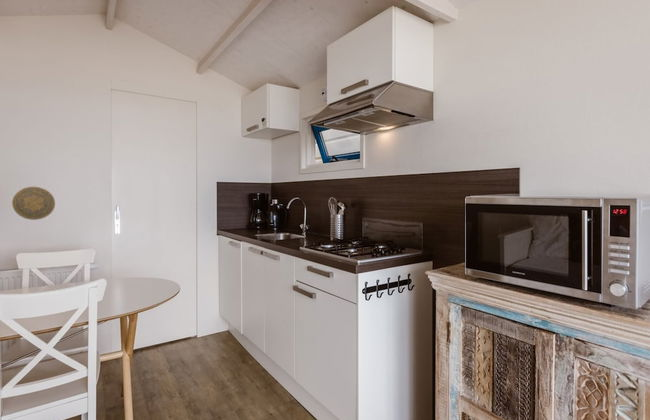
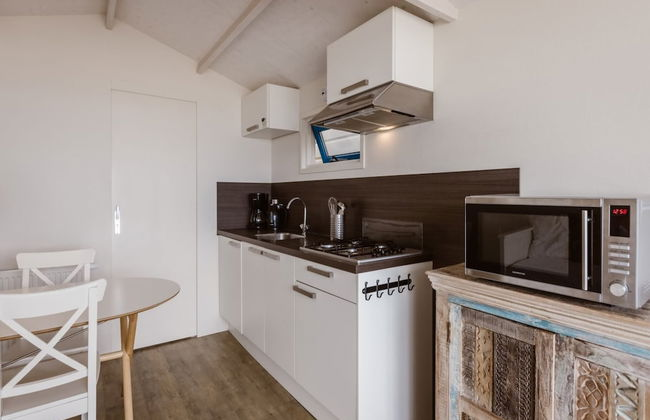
- decorative plate [11,186,56,221]
